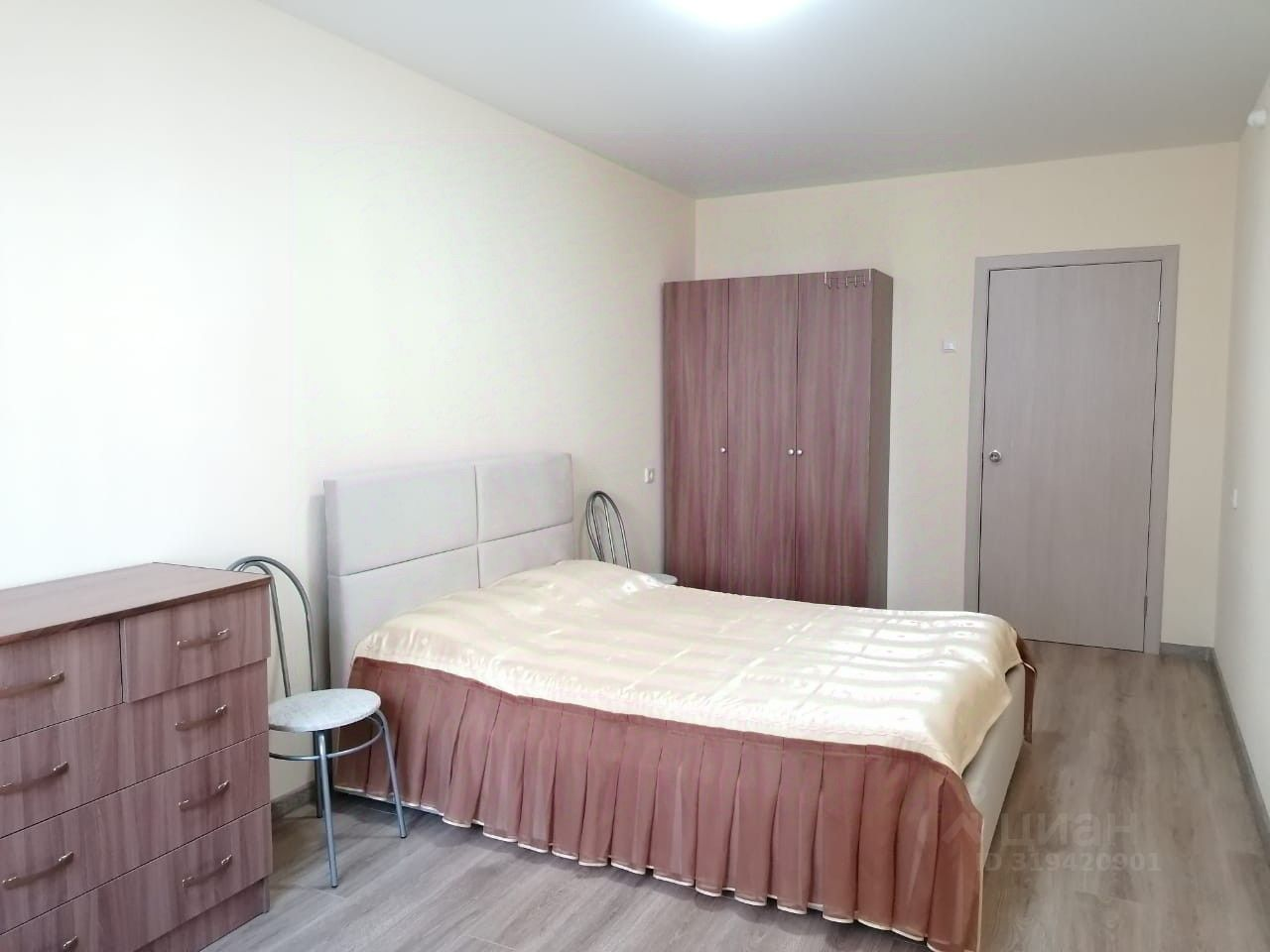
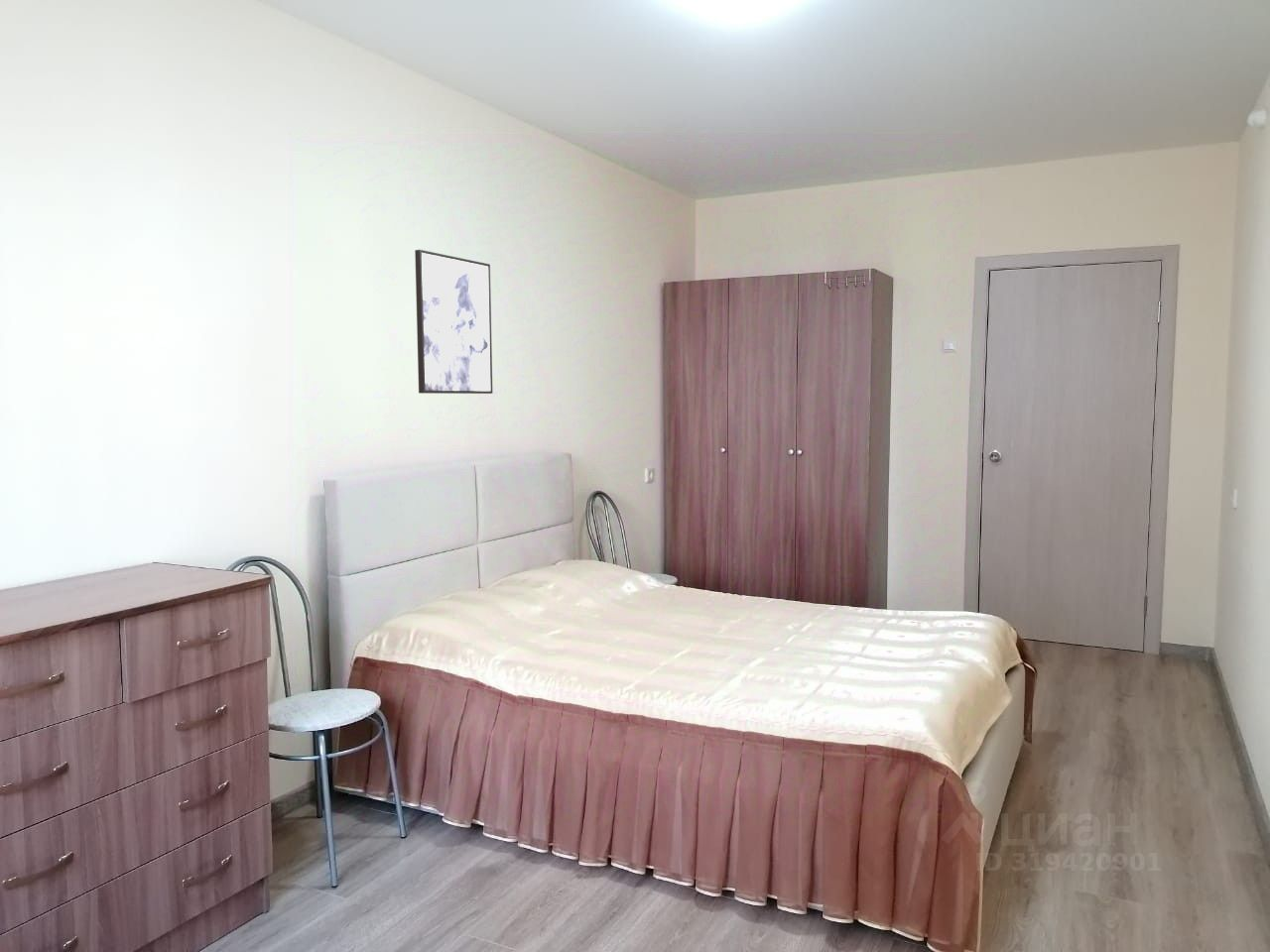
+ wall art [414,249,493,395]
